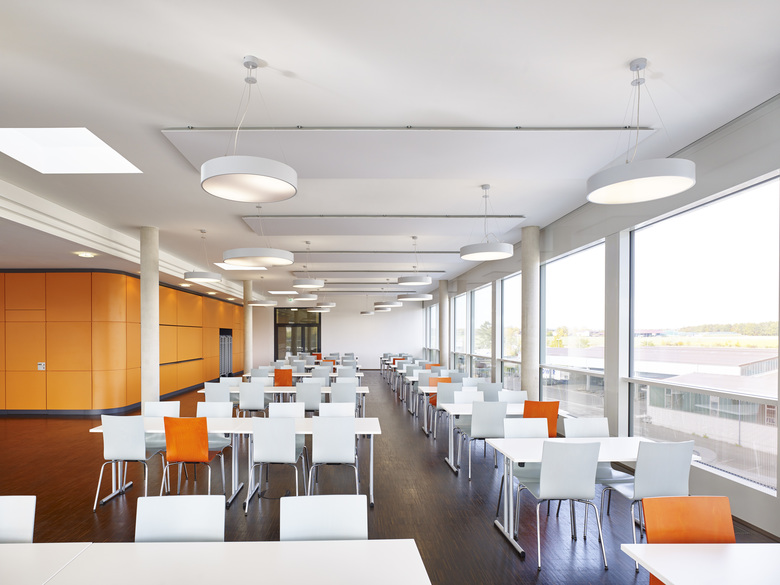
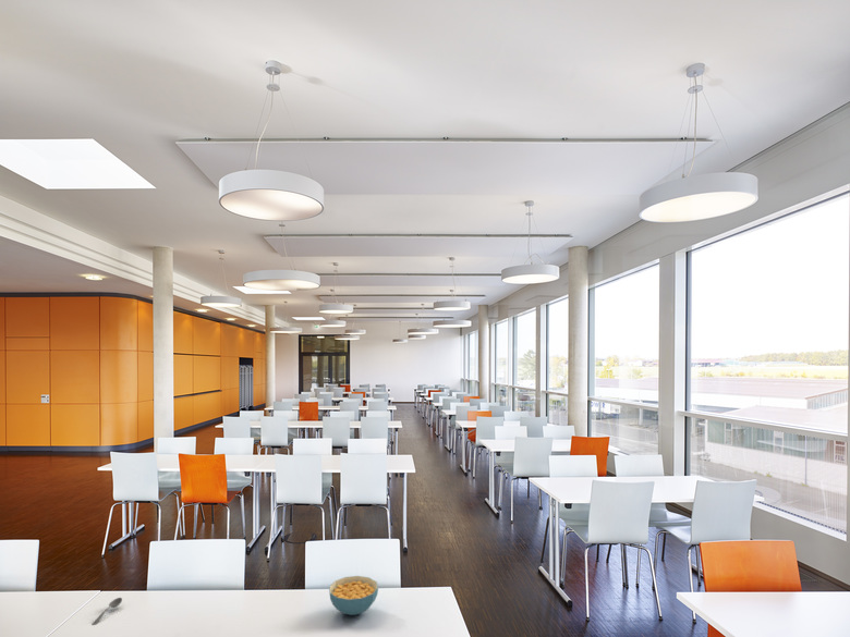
+ soupspoon [90,597,123,626]
+ cereal bowl [328,575,379,616]
